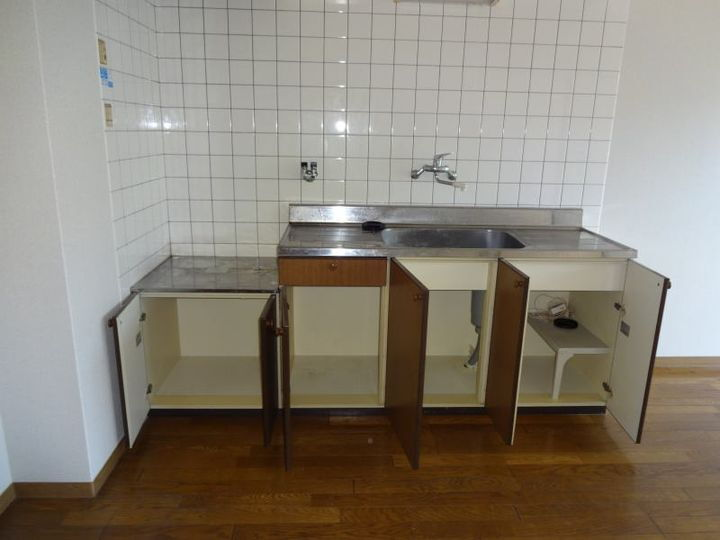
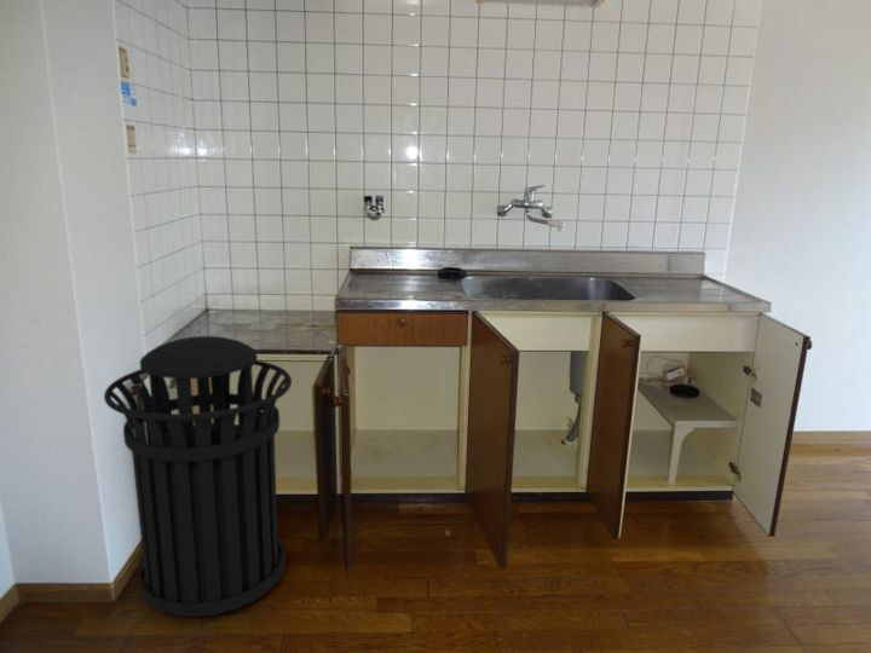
+ trash can [103,335,293,618]
